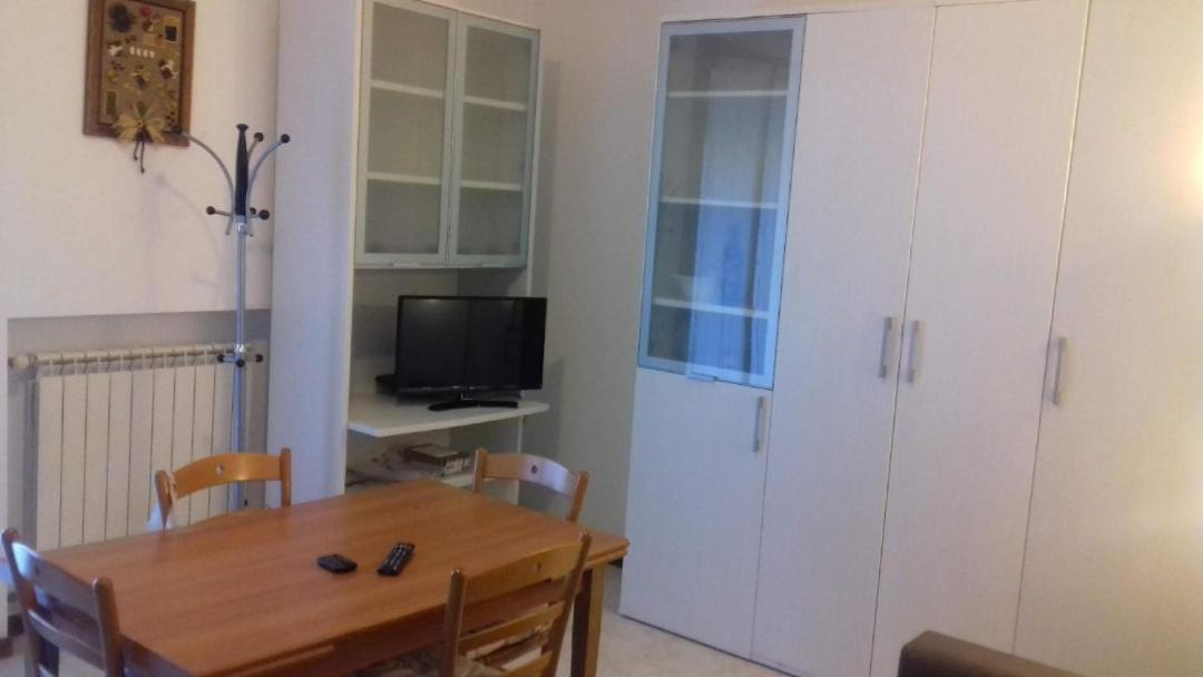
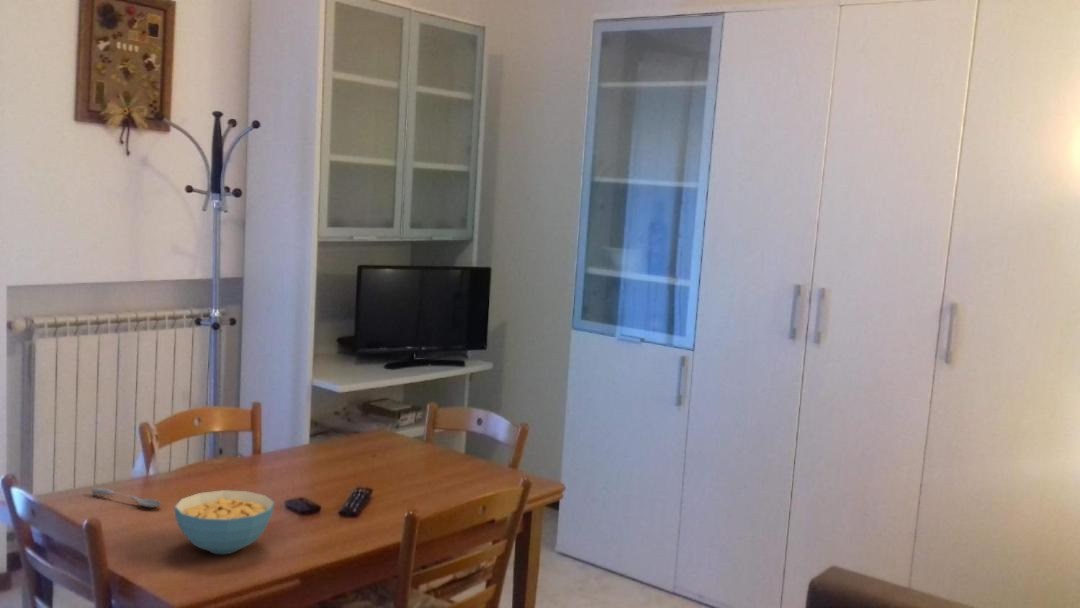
+ soupspoon [91,486,162,508]
+ cereal bowl [173,489,276,555]
